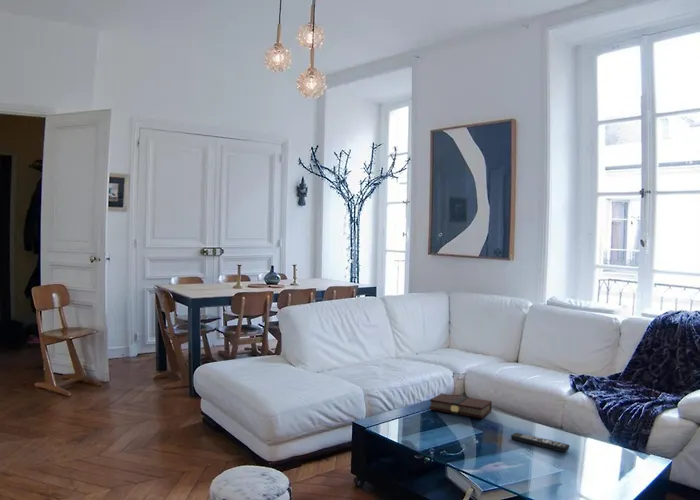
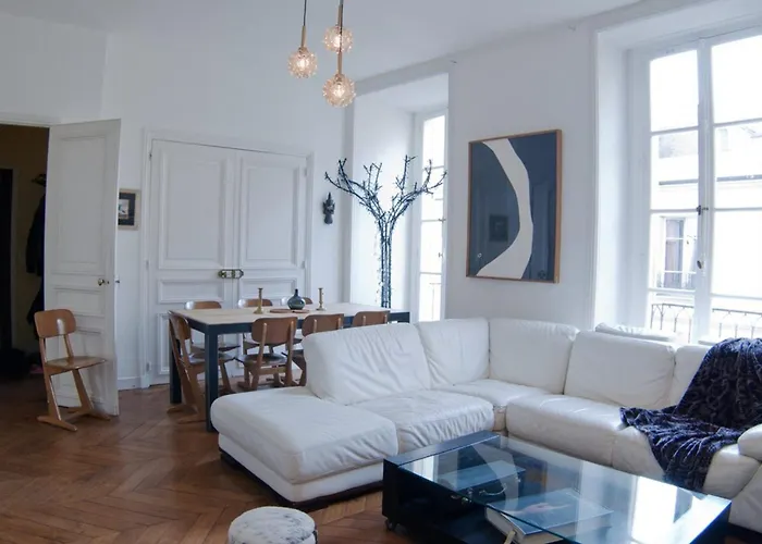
- remote control [510,432,571,453]
- book [429,393,493,419]
